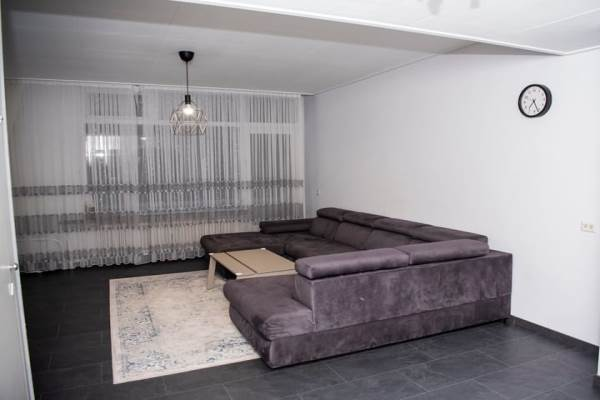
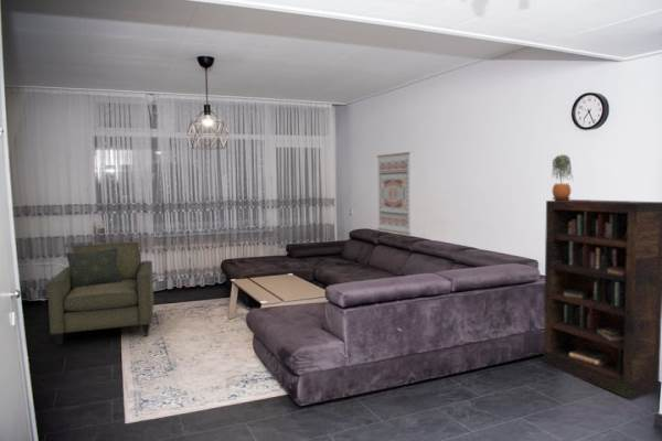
+ wall art [376,151,412,236]
+ potted plant [551,153,574,201]
+ armchair [46,241,154,347]
+ bookcase [543,198,662,400]
